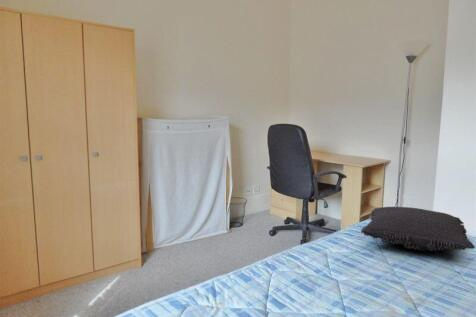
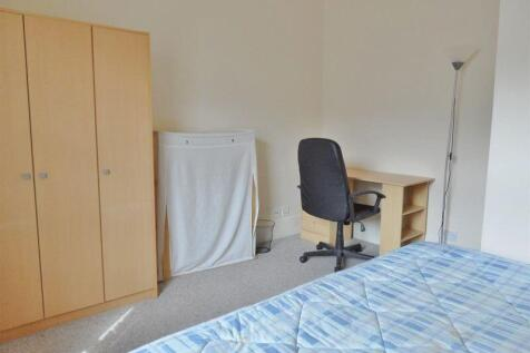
- pillow [360,206,476,252]
